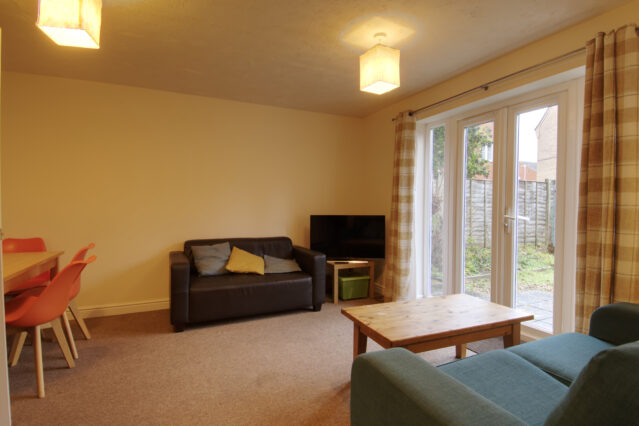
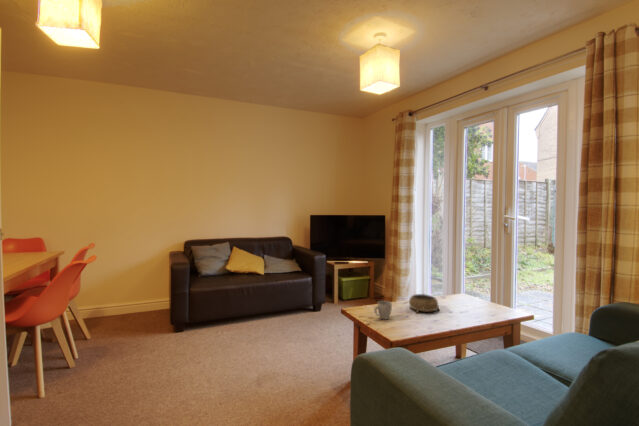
+ decorative bowl [408,293,441,314]
+ mug [373,300,393,321]
